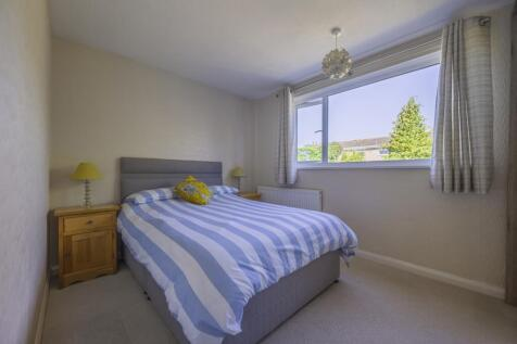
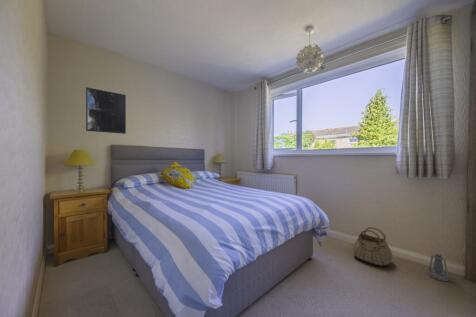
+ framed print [85,86,127,135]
+ lantern [427,243,450,282]
+ basket [352,226,394,267]
